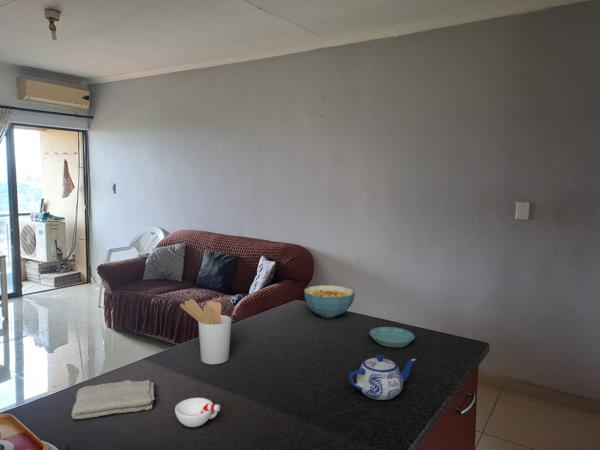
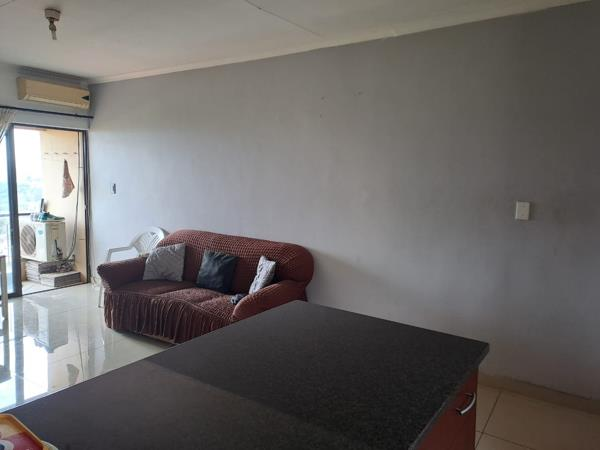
- teapot [347,353,417,401]
- cup [174,397,221,428]
- washcloth [70,379,156,420]
- saucer [369,326,416,348]
- cereal bowl [303,285,356,319]
- utensil holder [179,298,232,365]
